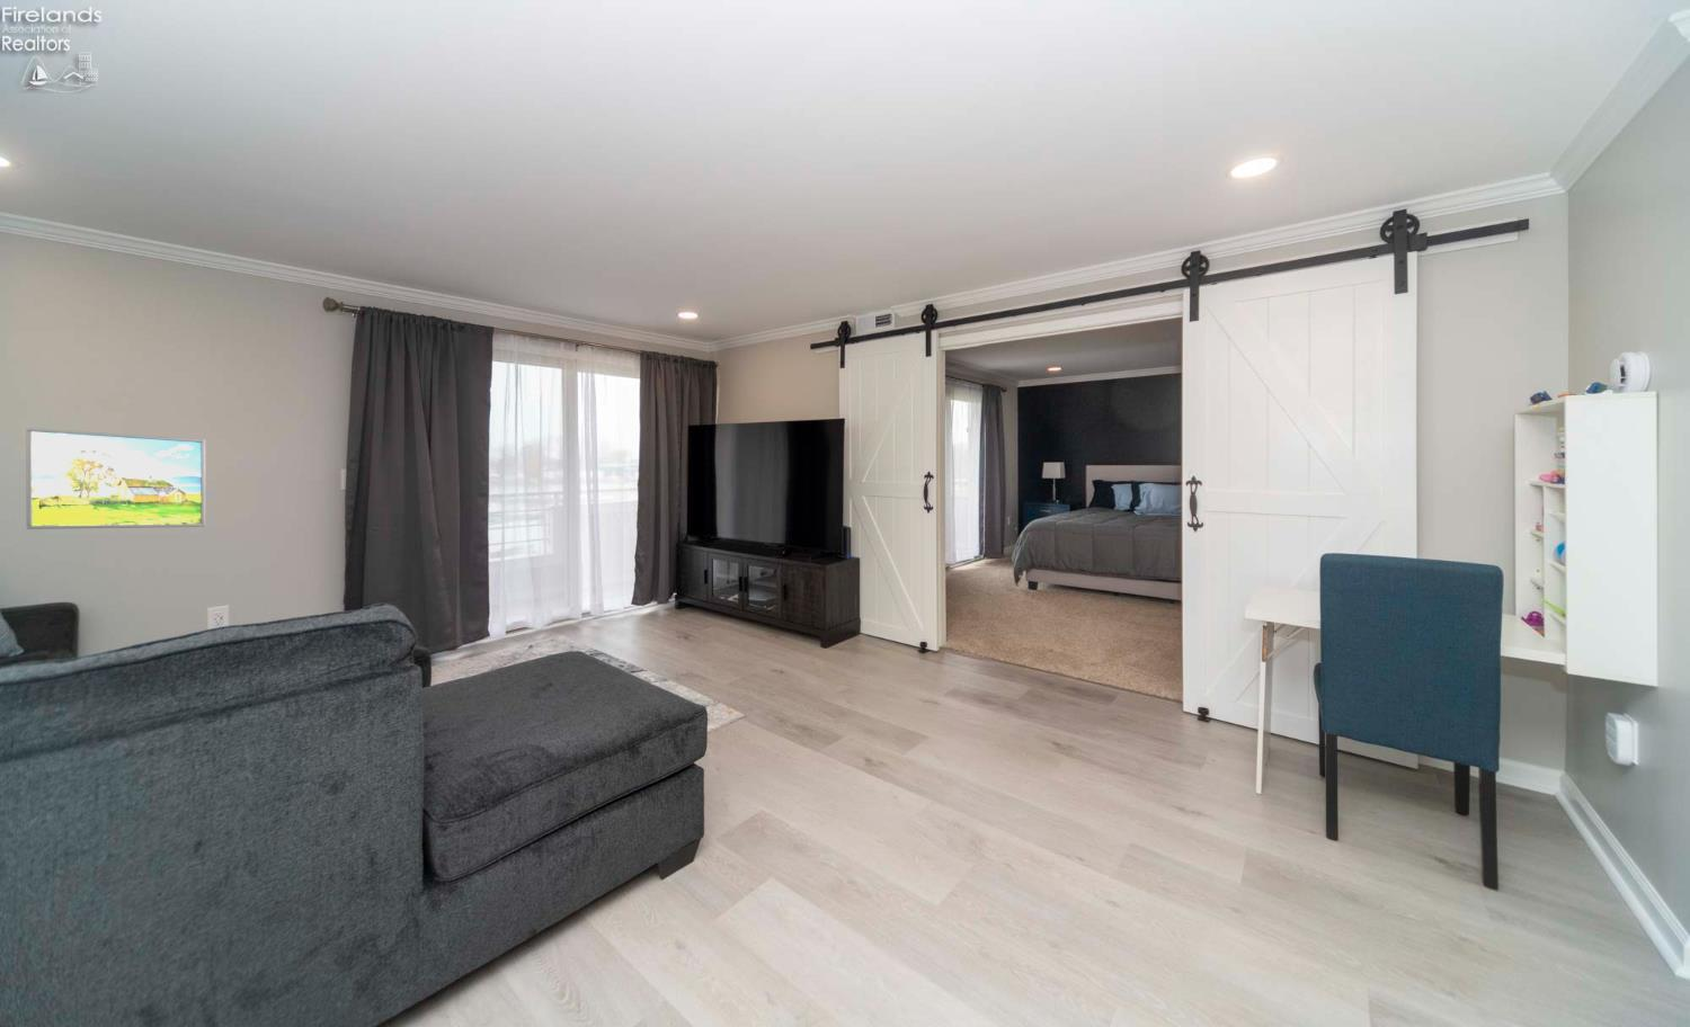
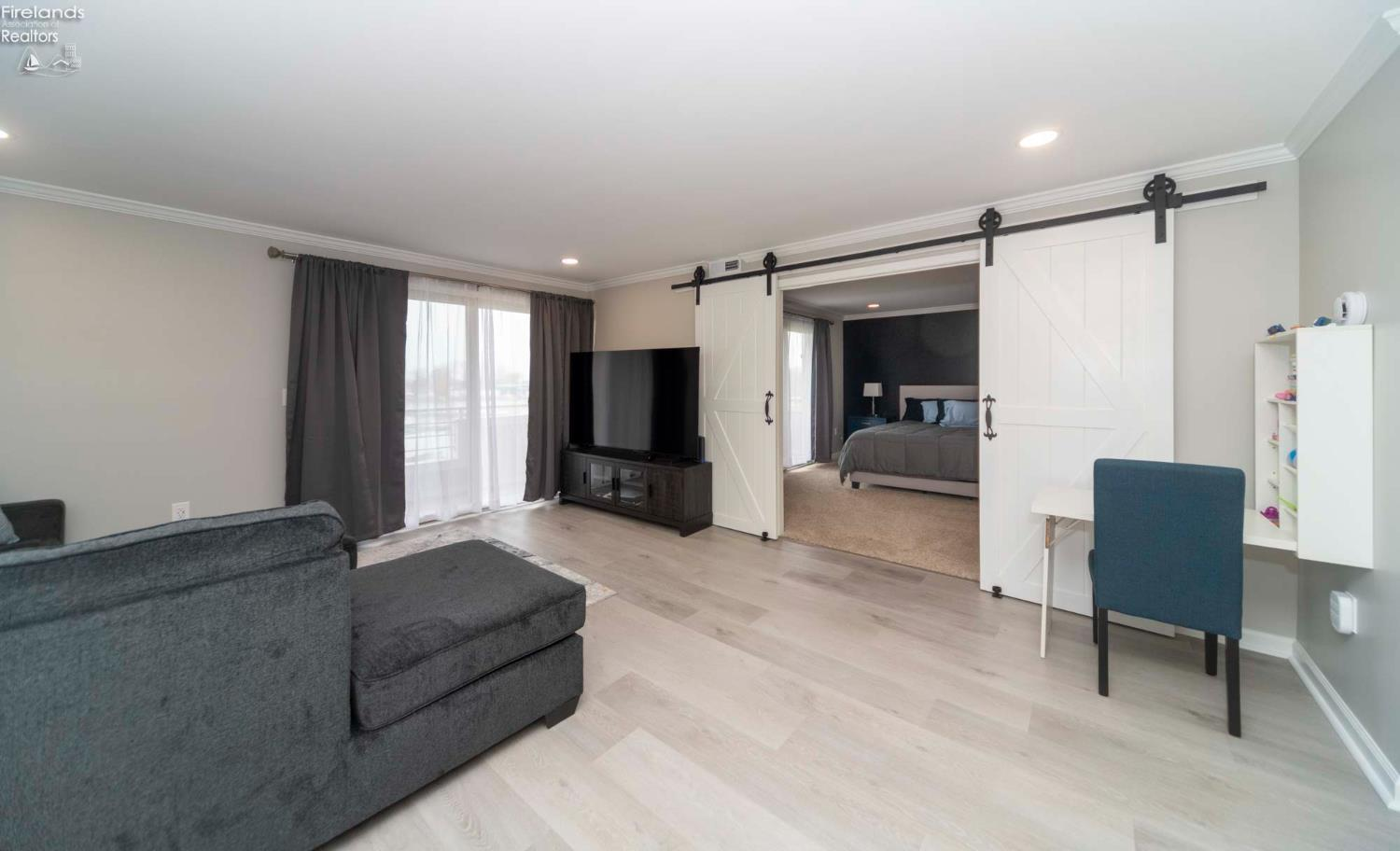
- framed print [25,427,206,530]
